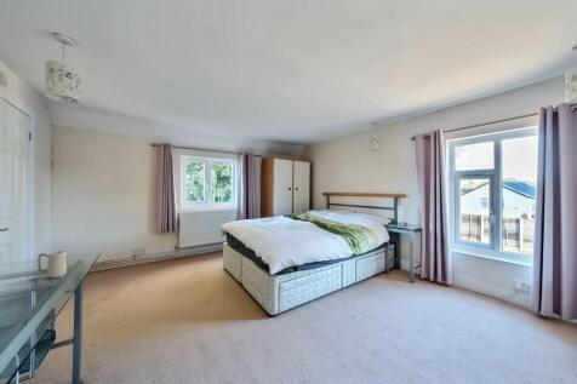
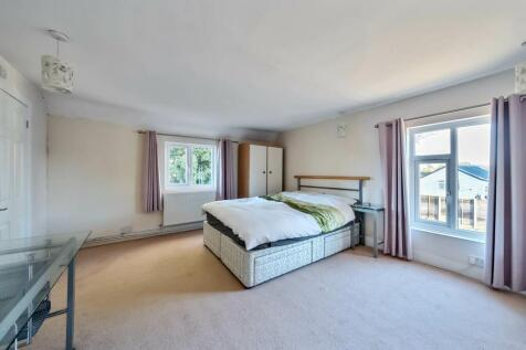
- mug [36,250,68,279]
